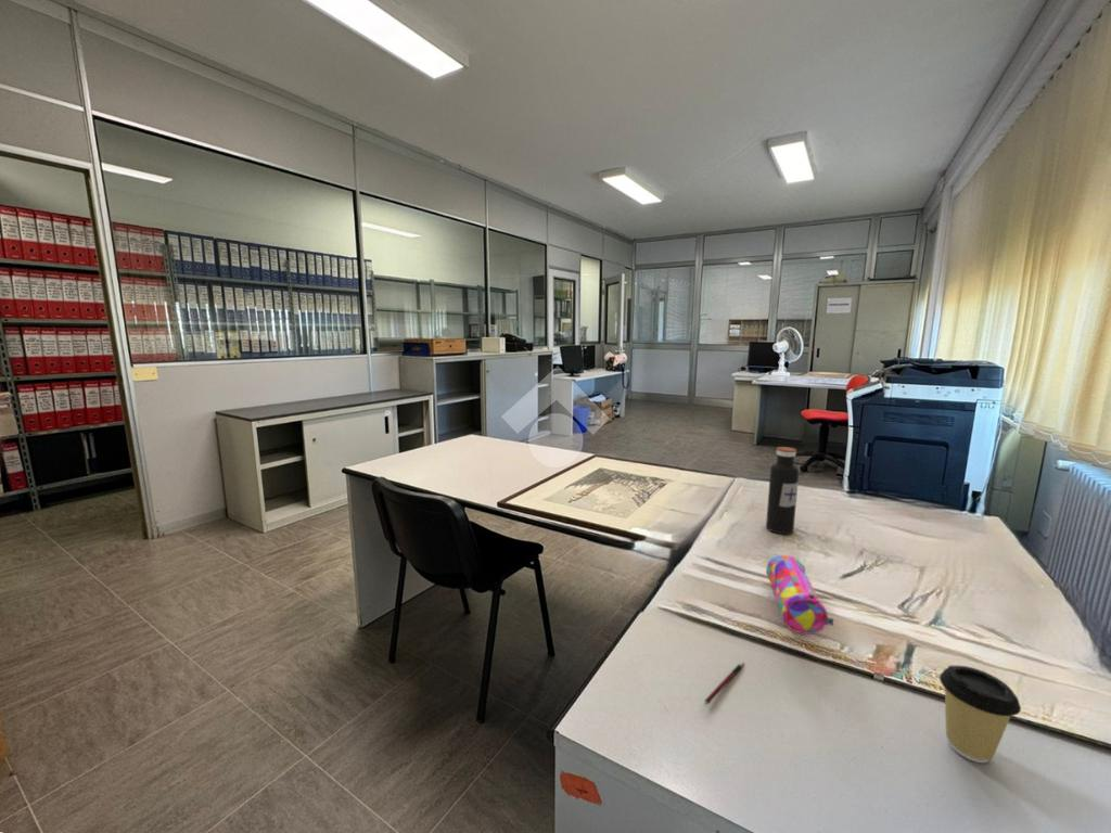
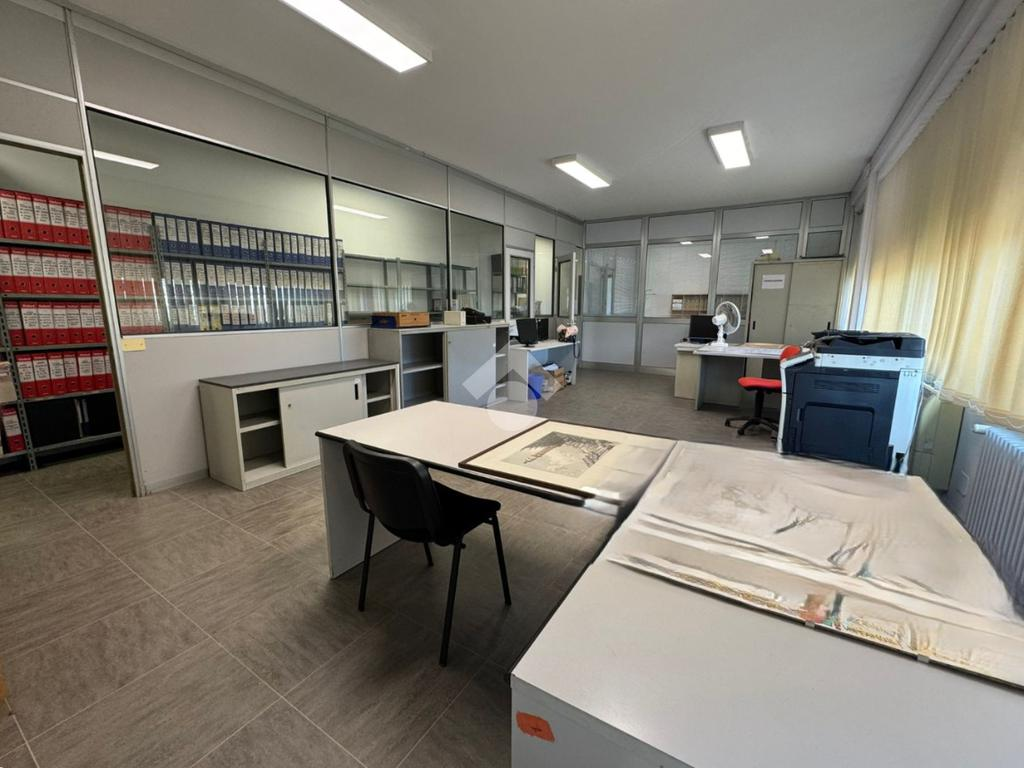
- water bottle [765,446,800,535]
- pencil case [765,554,834,636]
- coffee cup [938,665,1022,764]
- pen [703,661,744,706]
